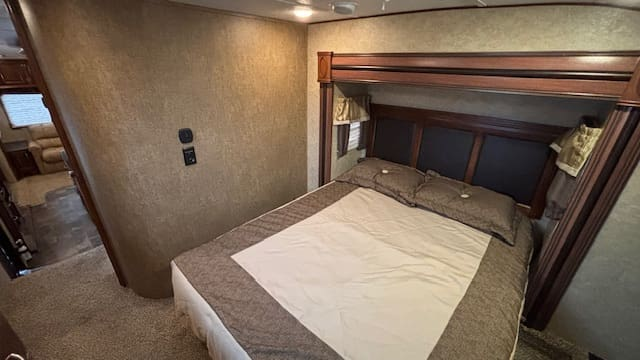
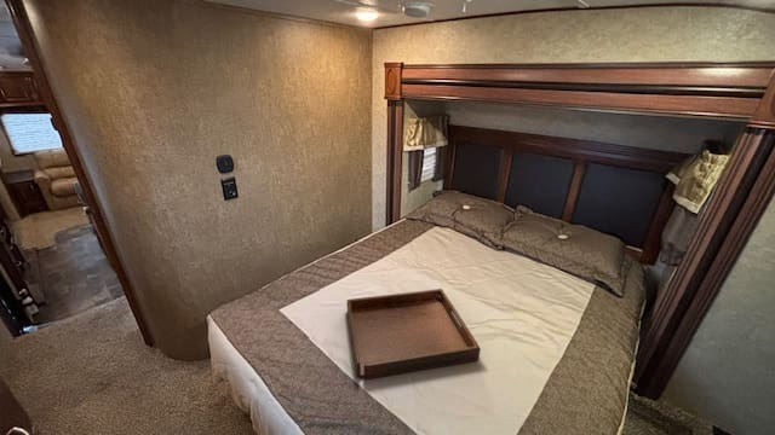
+ serving tray [346,288,482,381]
